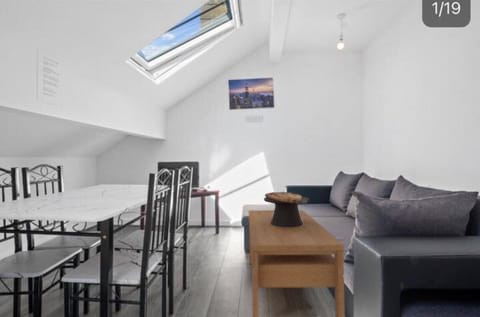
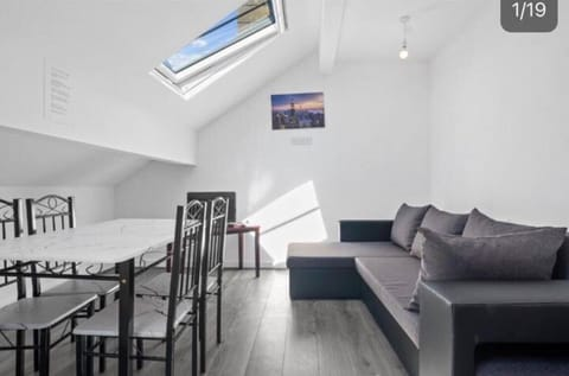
- coffee table [248,209,346,317]
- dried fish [263,191,310,227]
